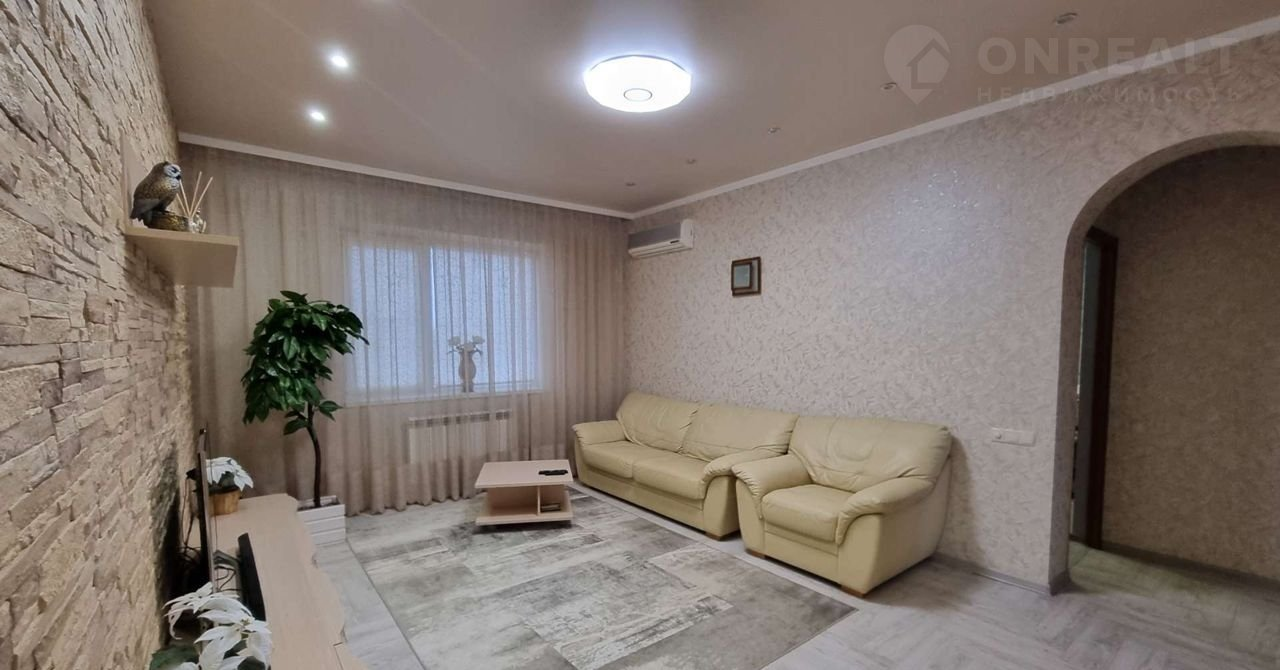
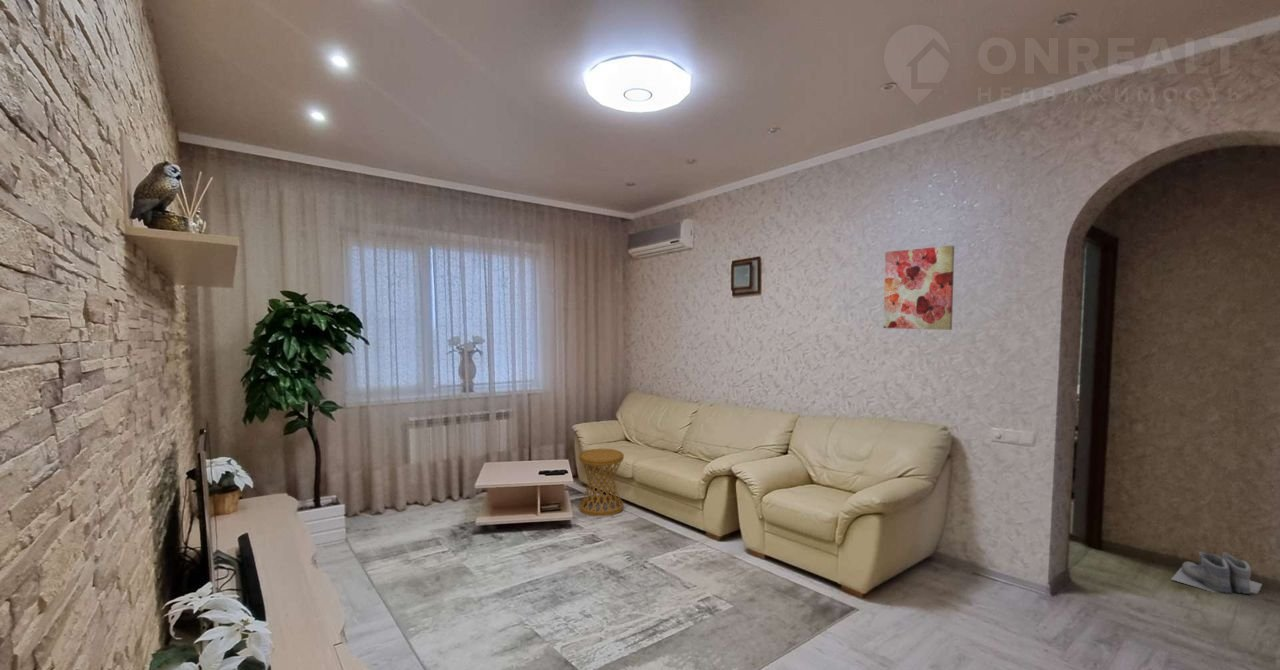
+ wall art [883,245,955,331]
+ side table [578,448,625,517]
+ boots [1170,551,1263,596]
